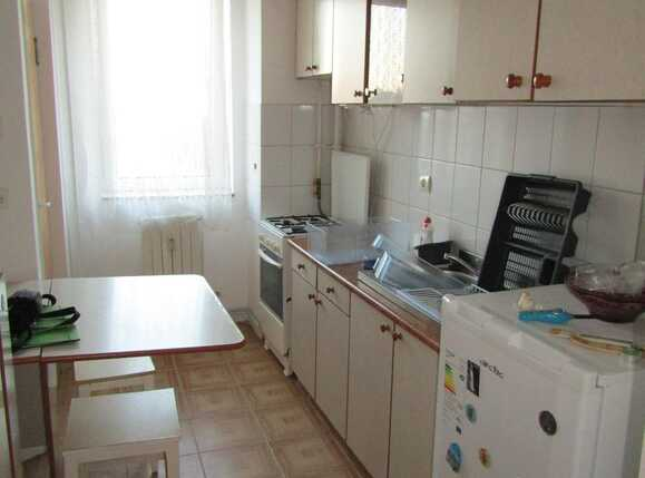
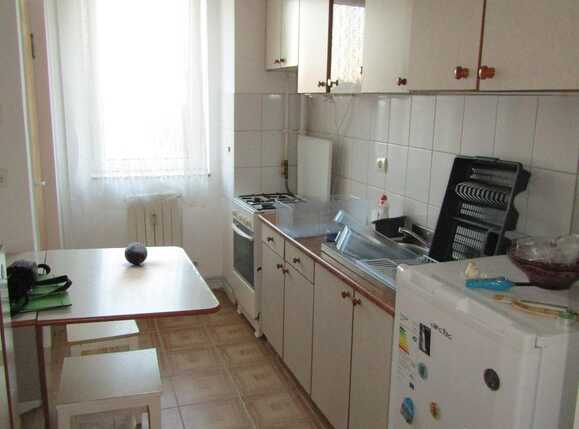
+ decorative orb [124,241,148,265]
